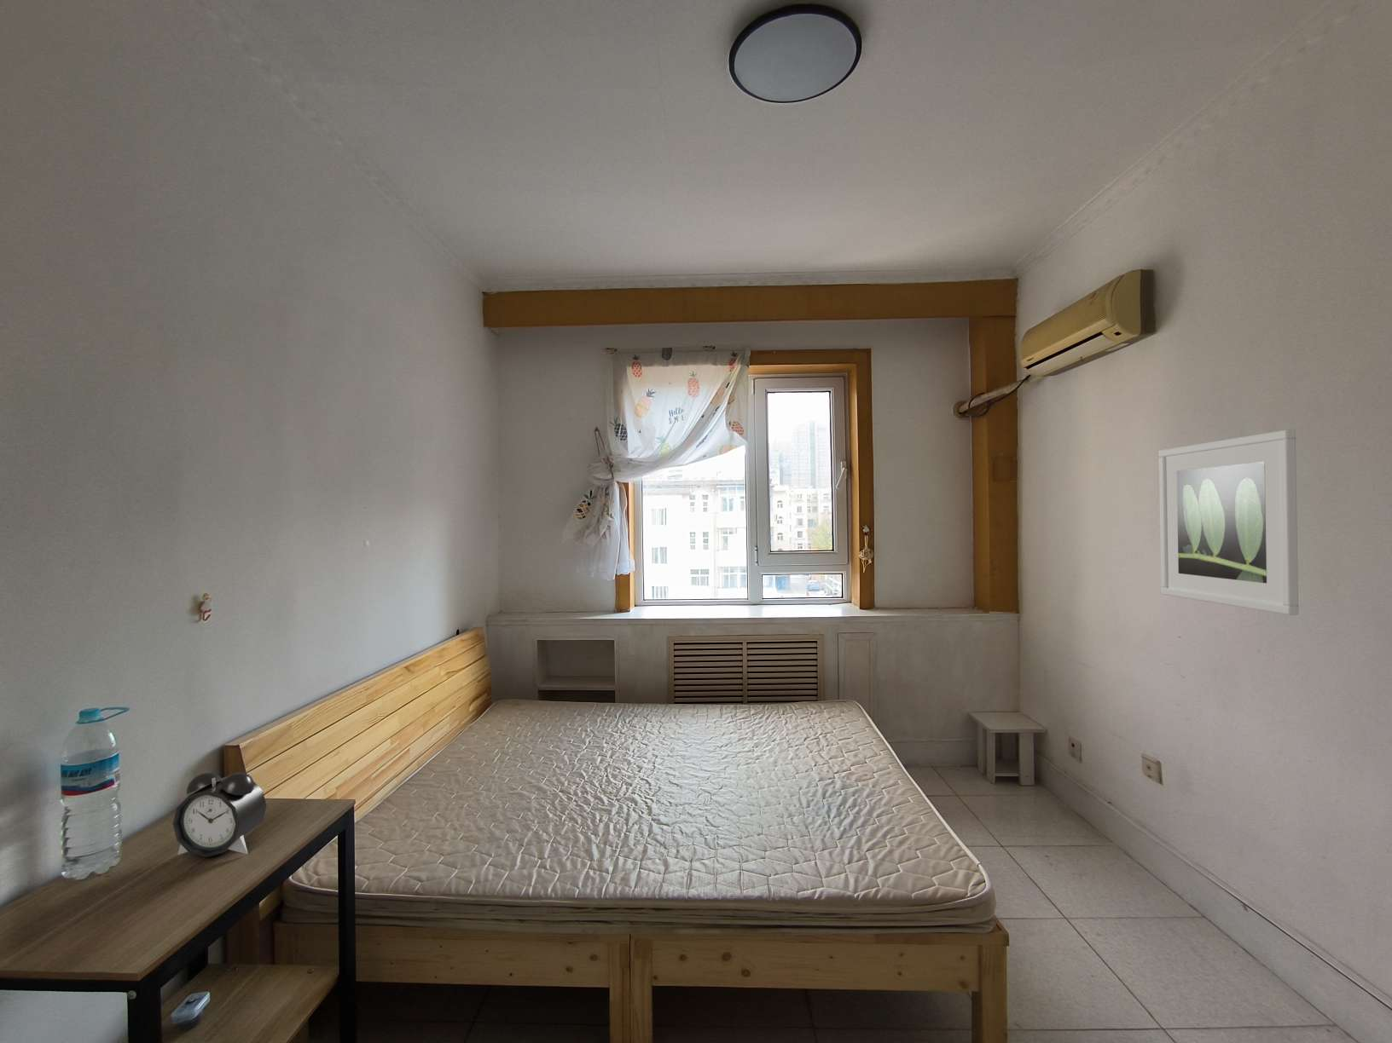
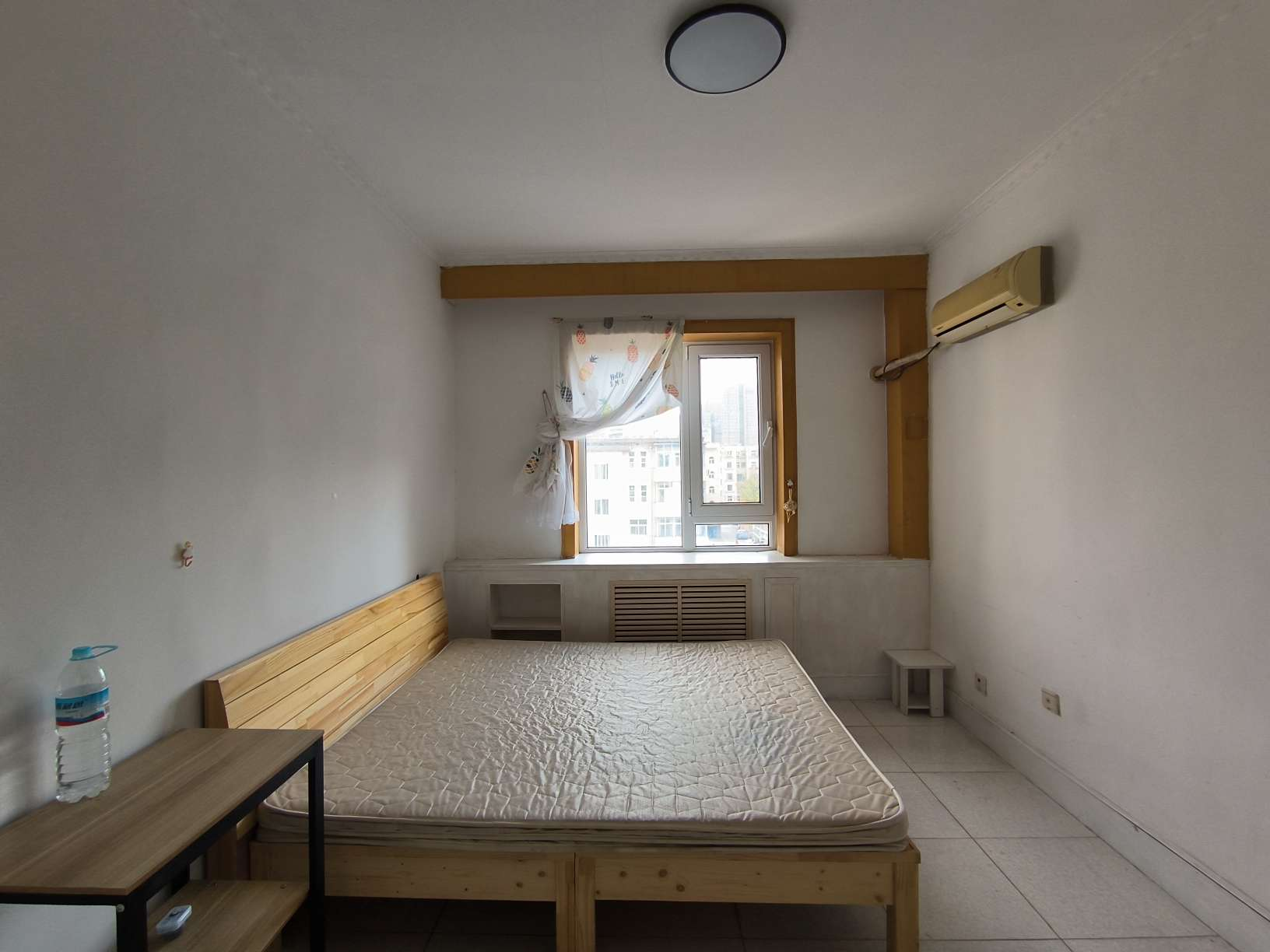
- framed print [1159,428,1299,616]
- alarm clock [171,772,267,858]
